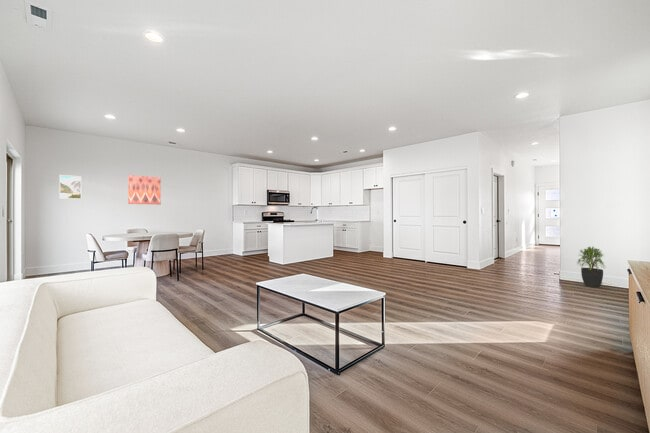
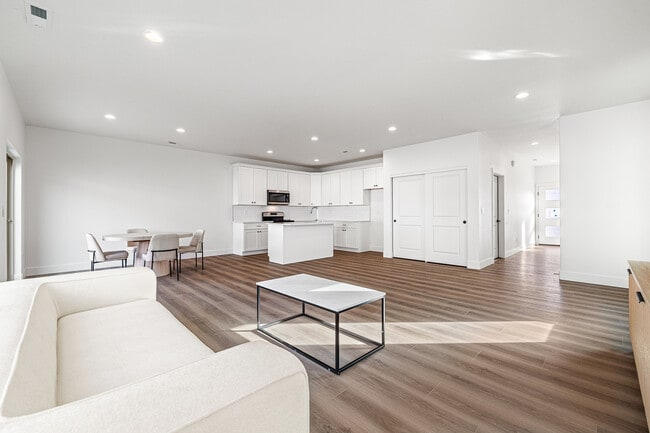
- potted plant [575,245,606,288]
- wall art [127,174,162,206]
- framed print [59,174,82,200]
